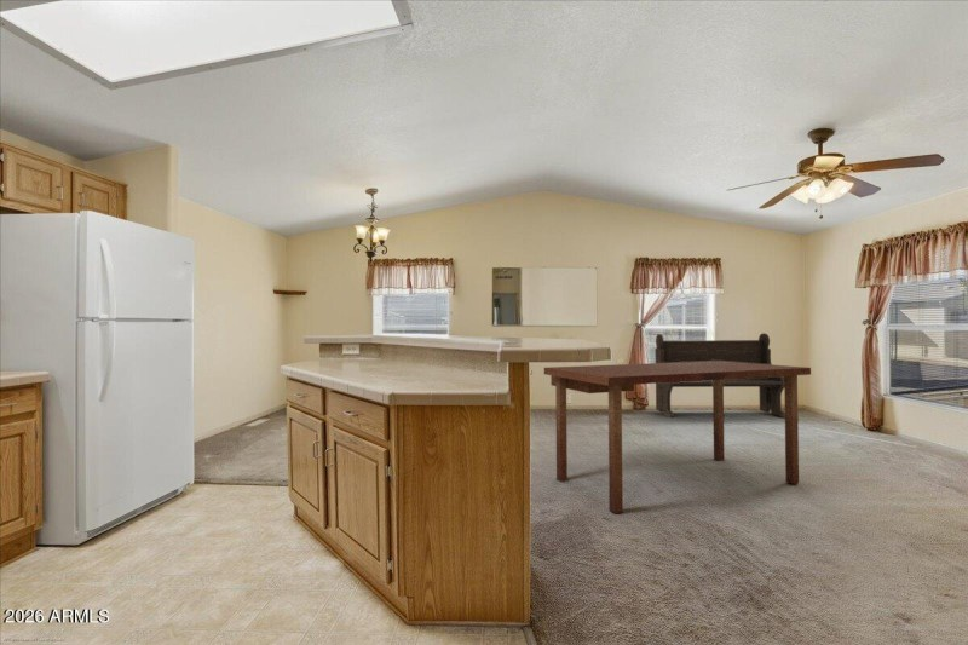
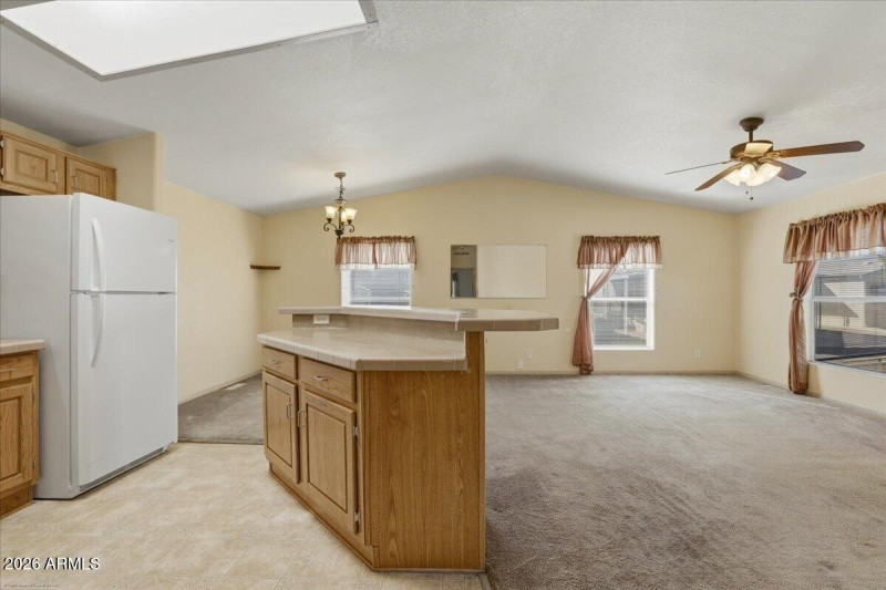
- desk [543,361,812,514]
- bench [653,332,785,419]
